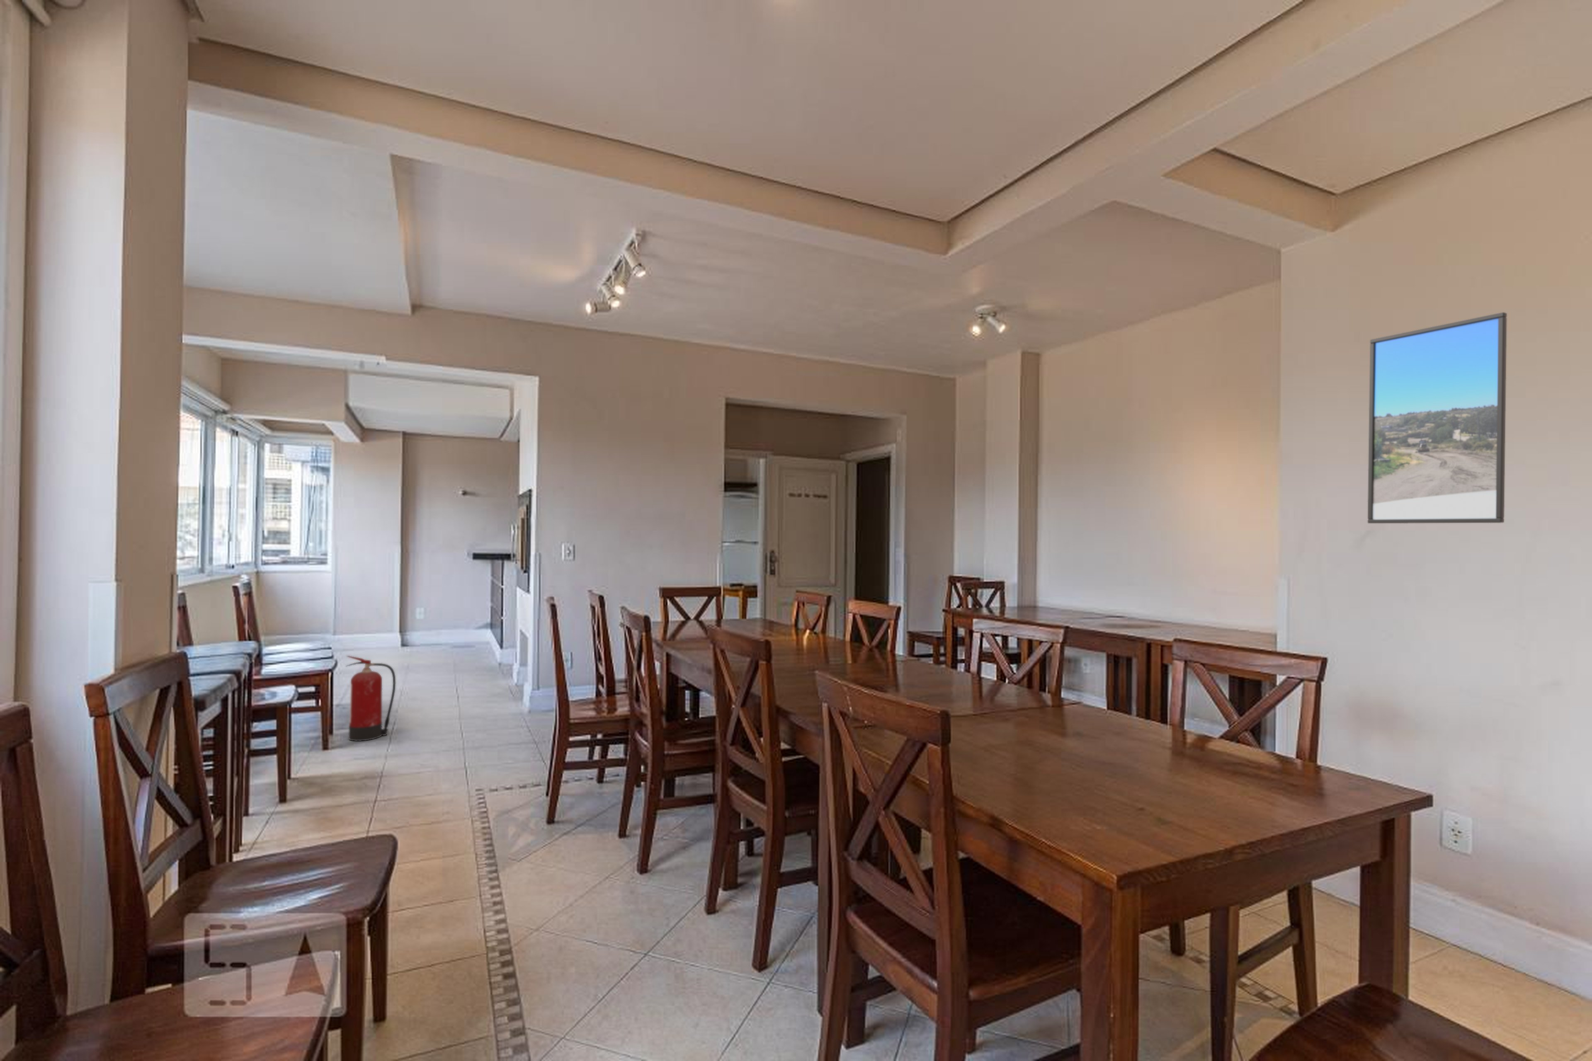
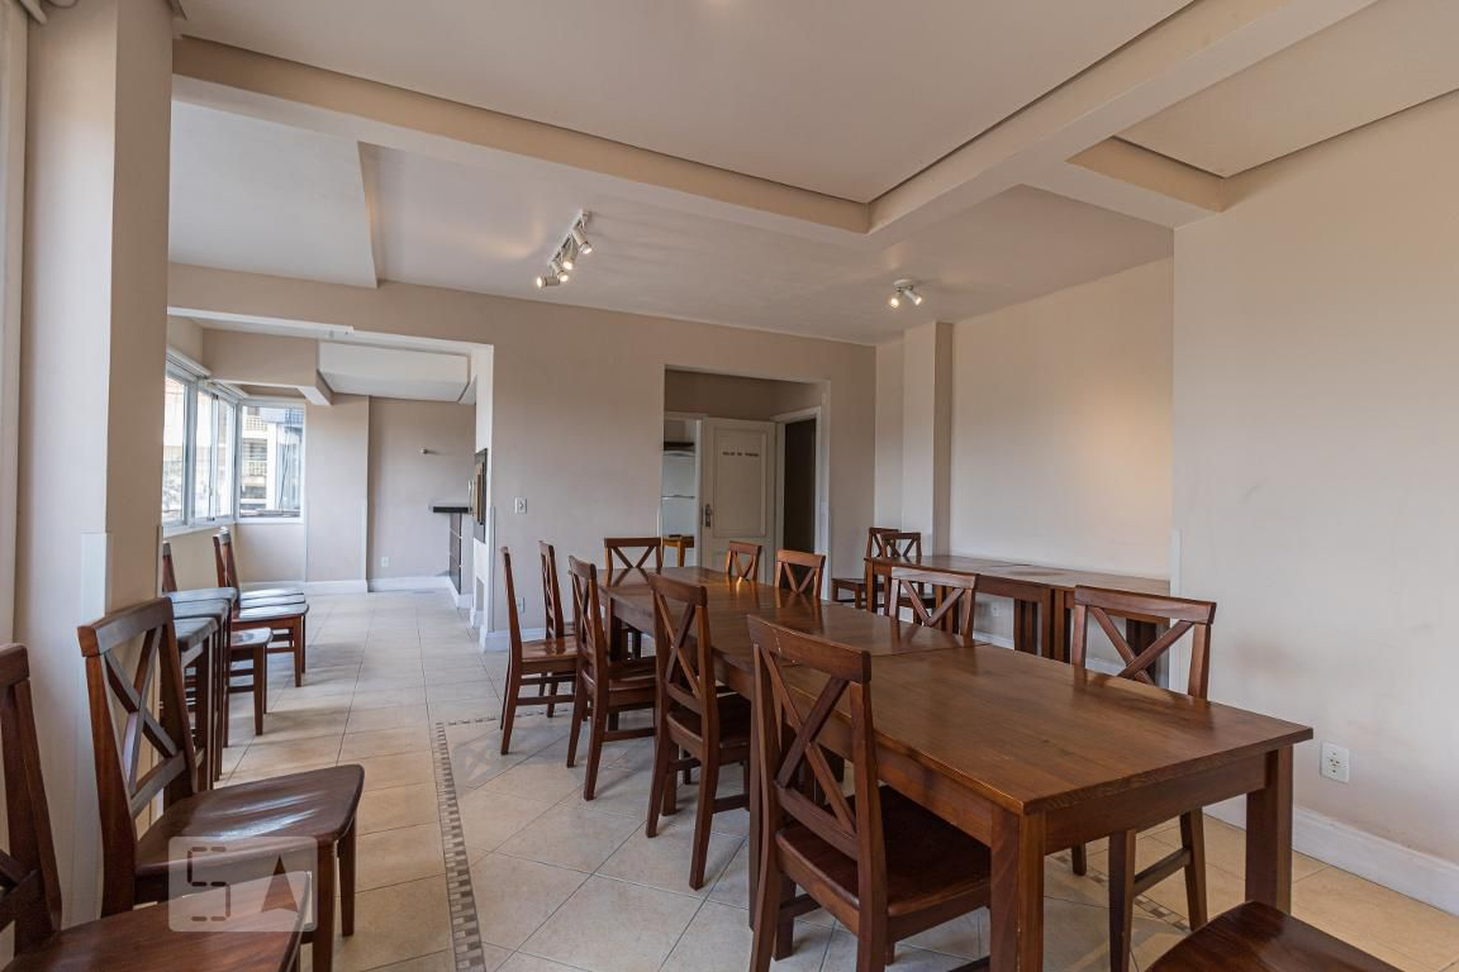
- fire extinguisher [345,655,396,741]
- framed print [1367,313,1508,523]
